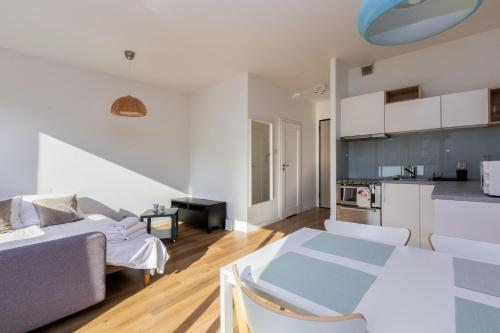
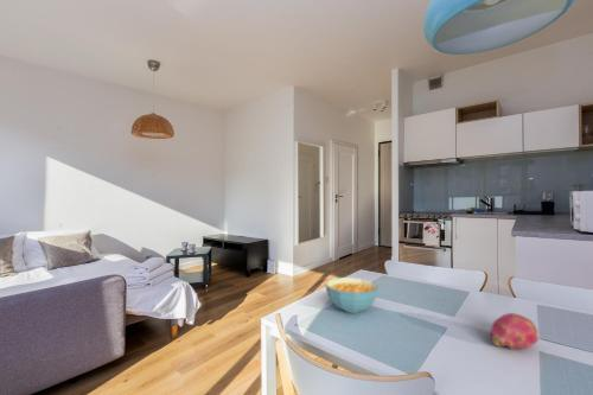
+ fruit [490,312,540,351]
+ cereal bowl [324,276,380,314]
